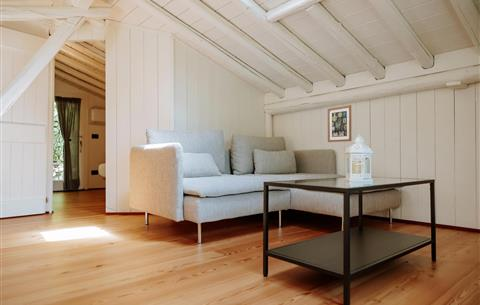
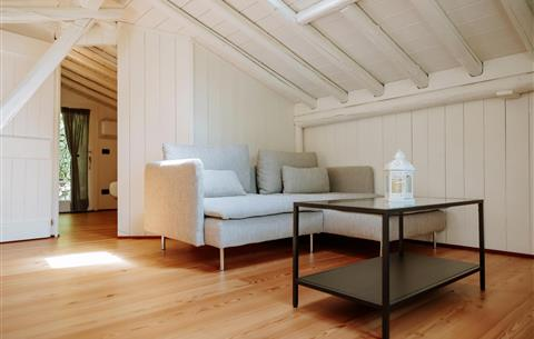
- wall art [327,104,352,143]
